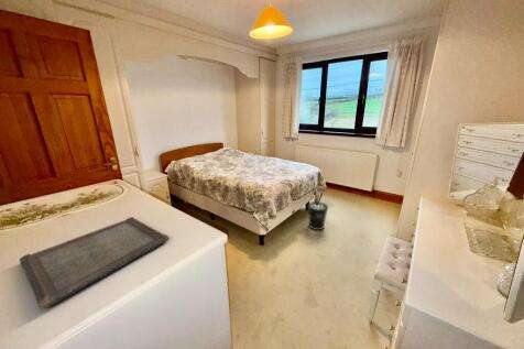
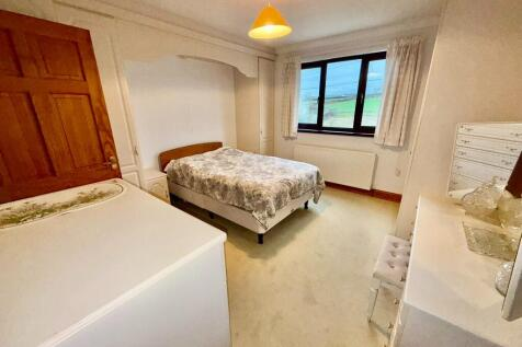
- wastebasket [307,200,329,231]
- serving tray [19,216,170,309]
